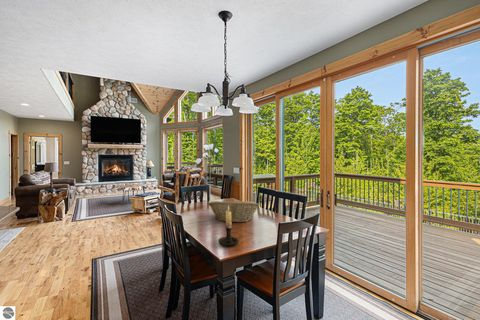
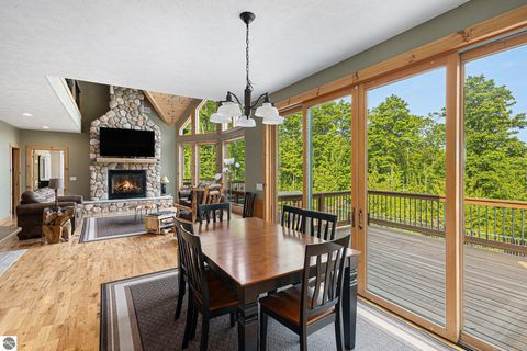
- fruit basket [207,200,260,223]
- candle holder [217,205,240,247]
